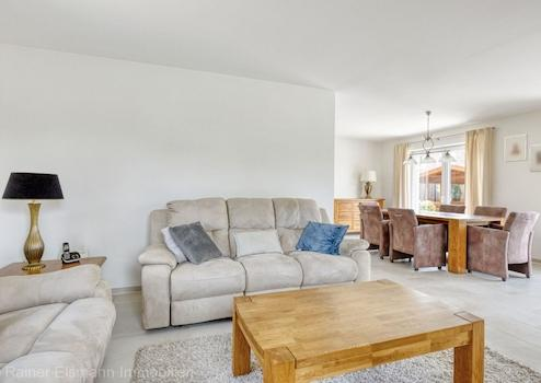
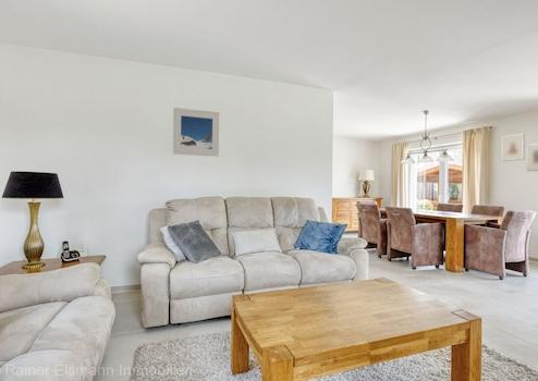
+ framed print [172,107,221,158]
